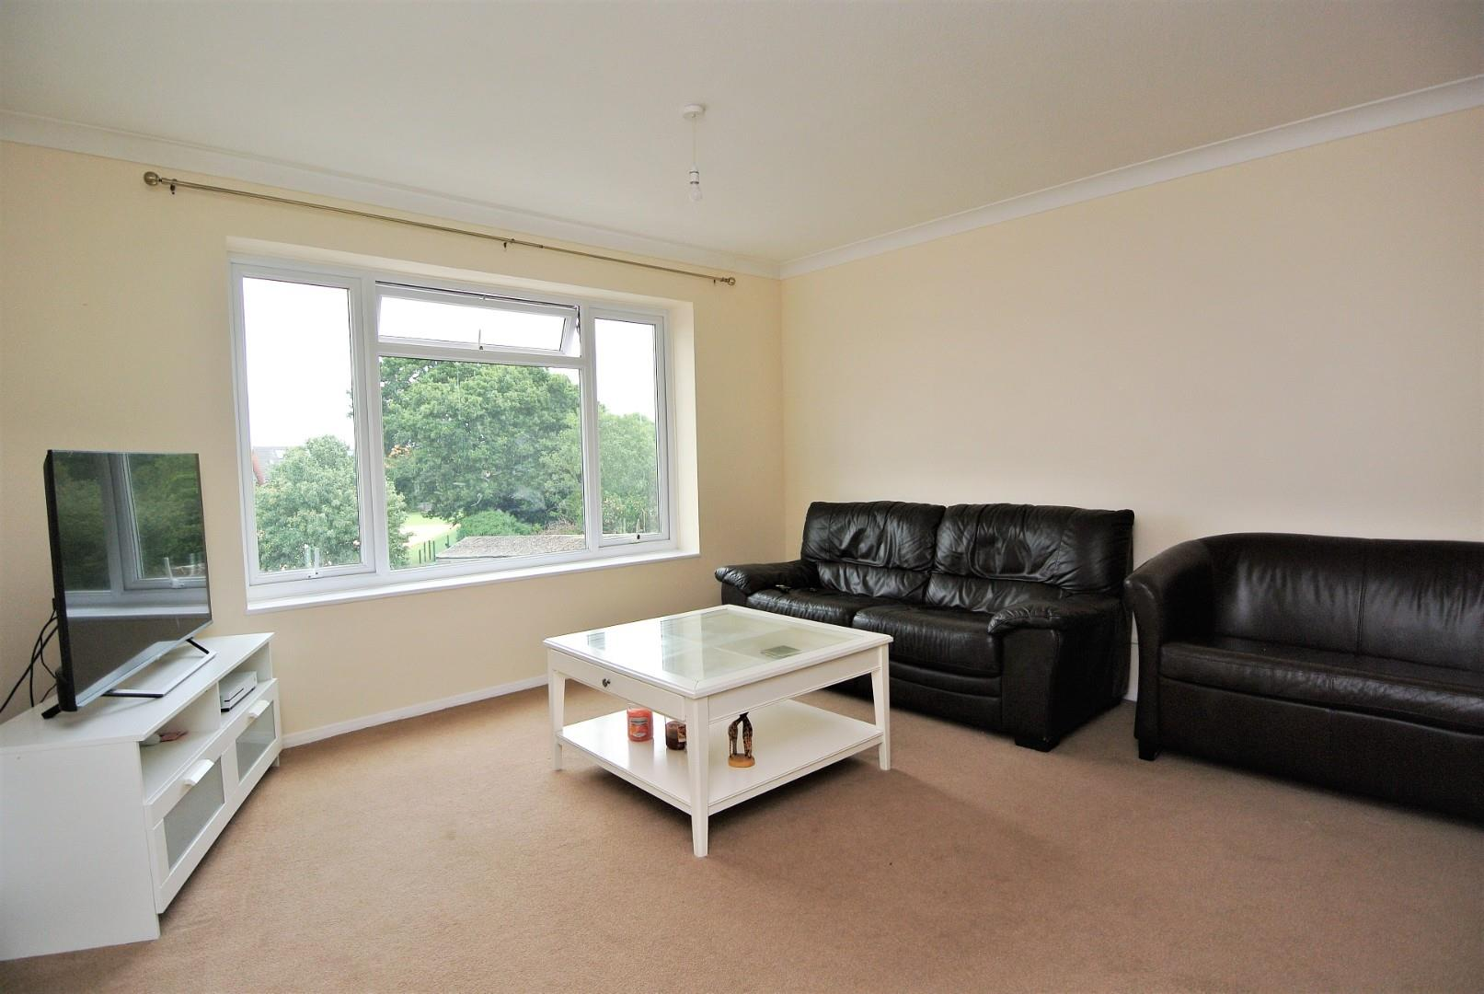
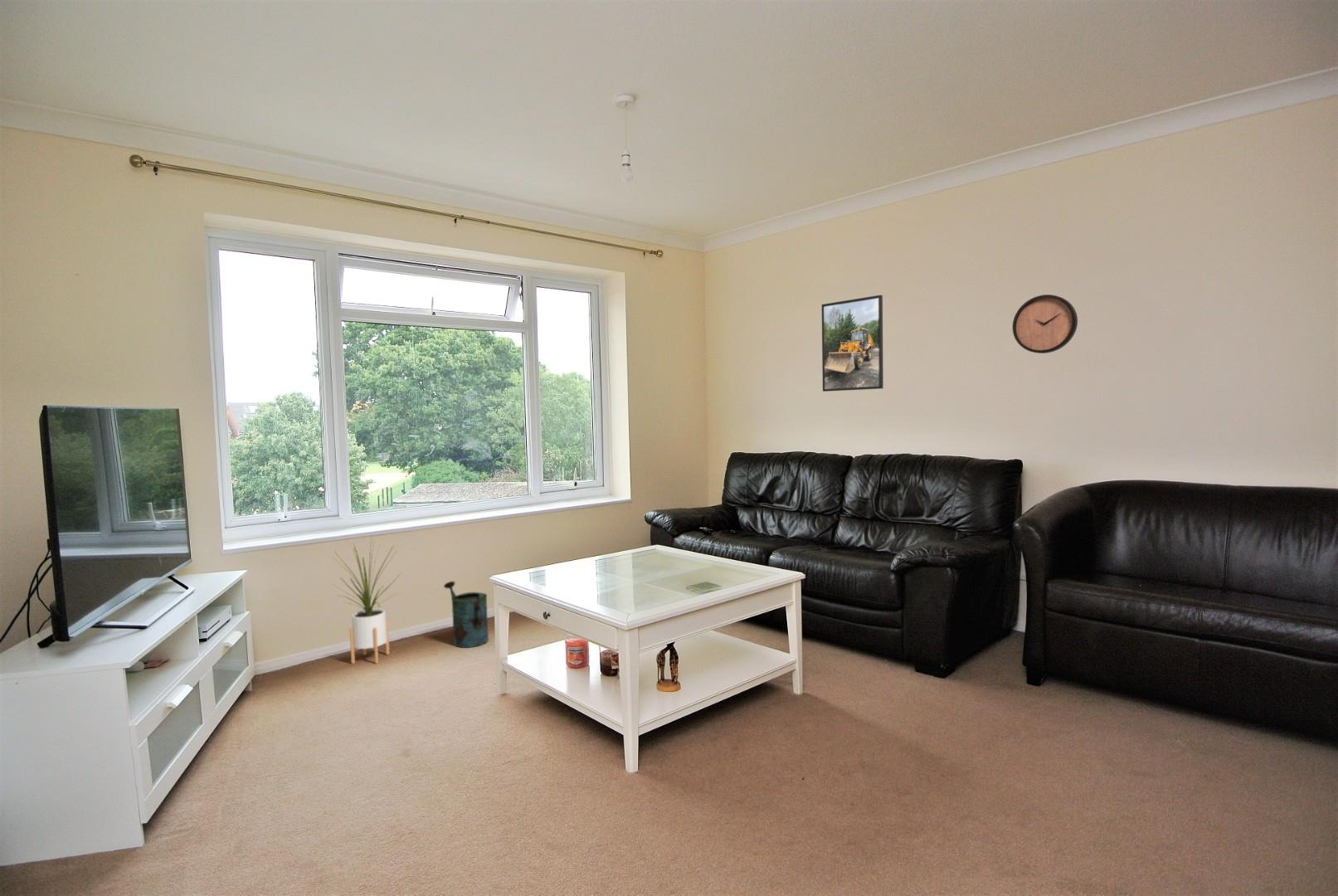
+ clock [1012,294,1078,354]
+ house plant [330,537,404,665]
+ watering can [443,581,489,649]
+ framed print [821,295,884,392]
